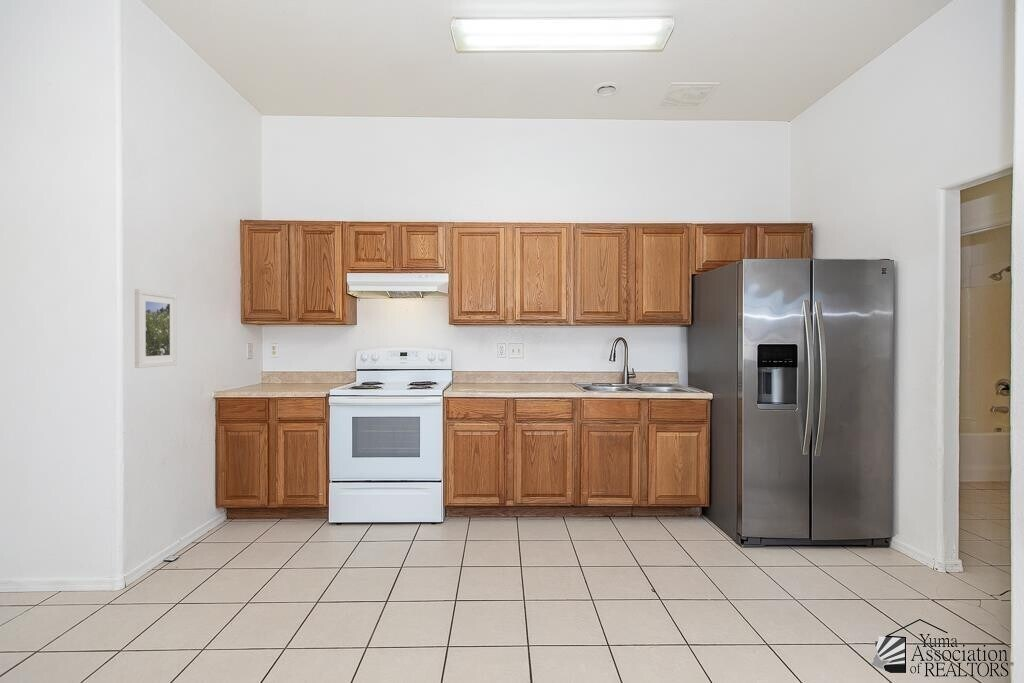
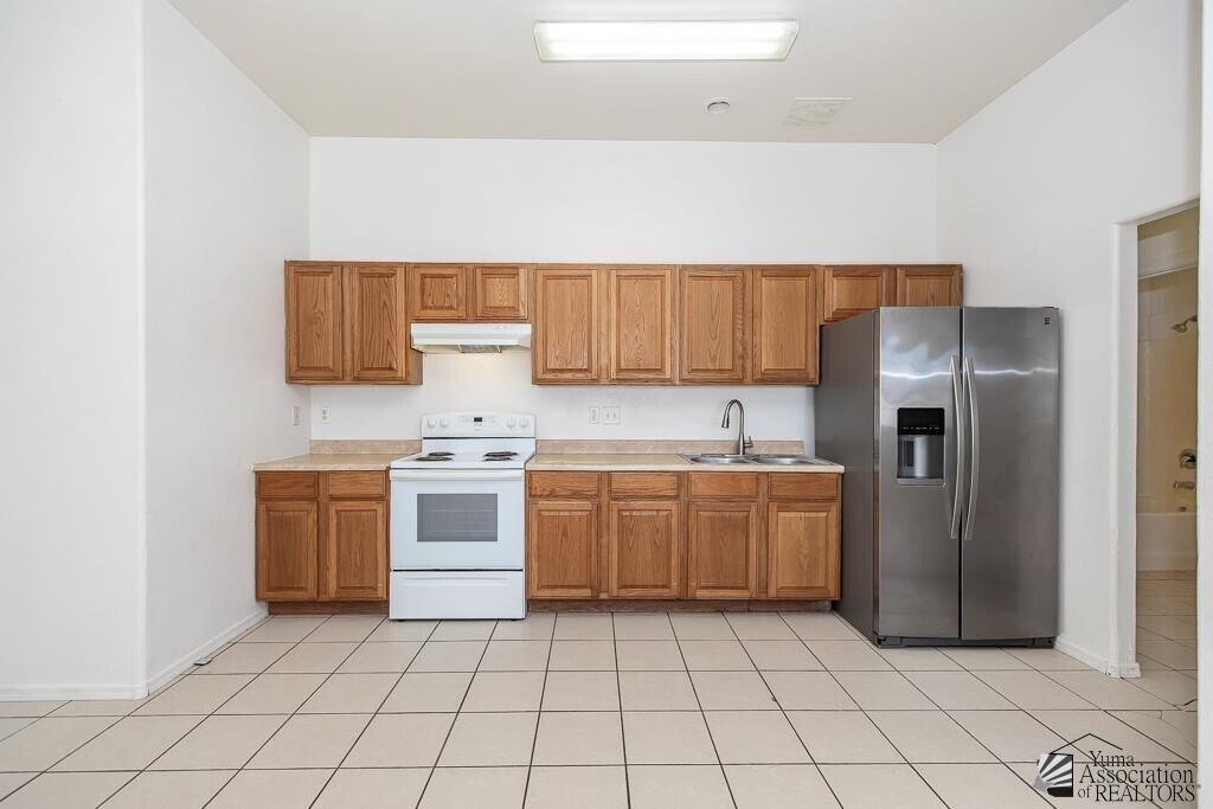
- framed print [134,288,178,369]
